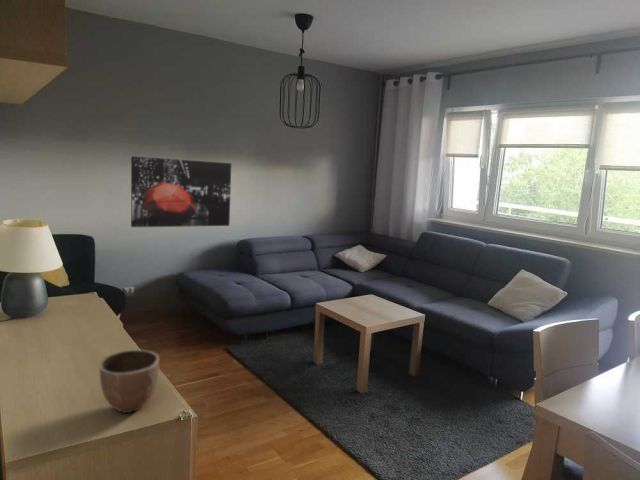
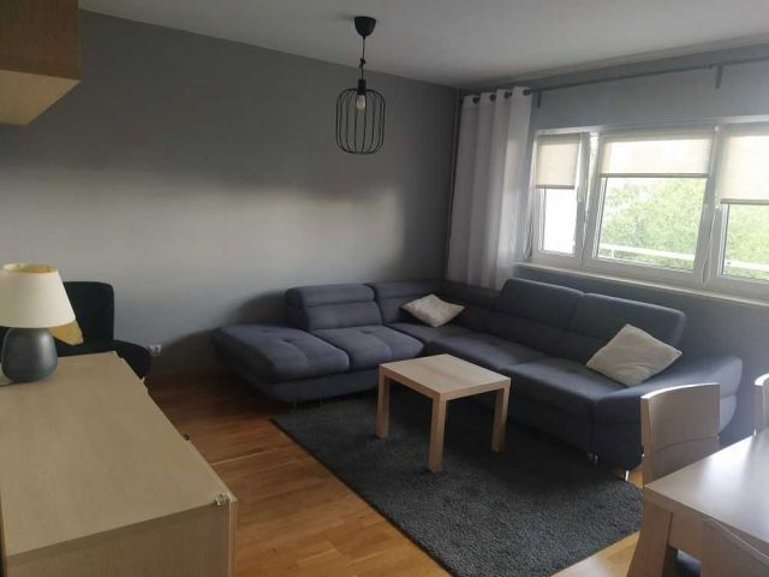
- wall art [130,155,232,228]
- decorative bowl [98,349,160,414]
